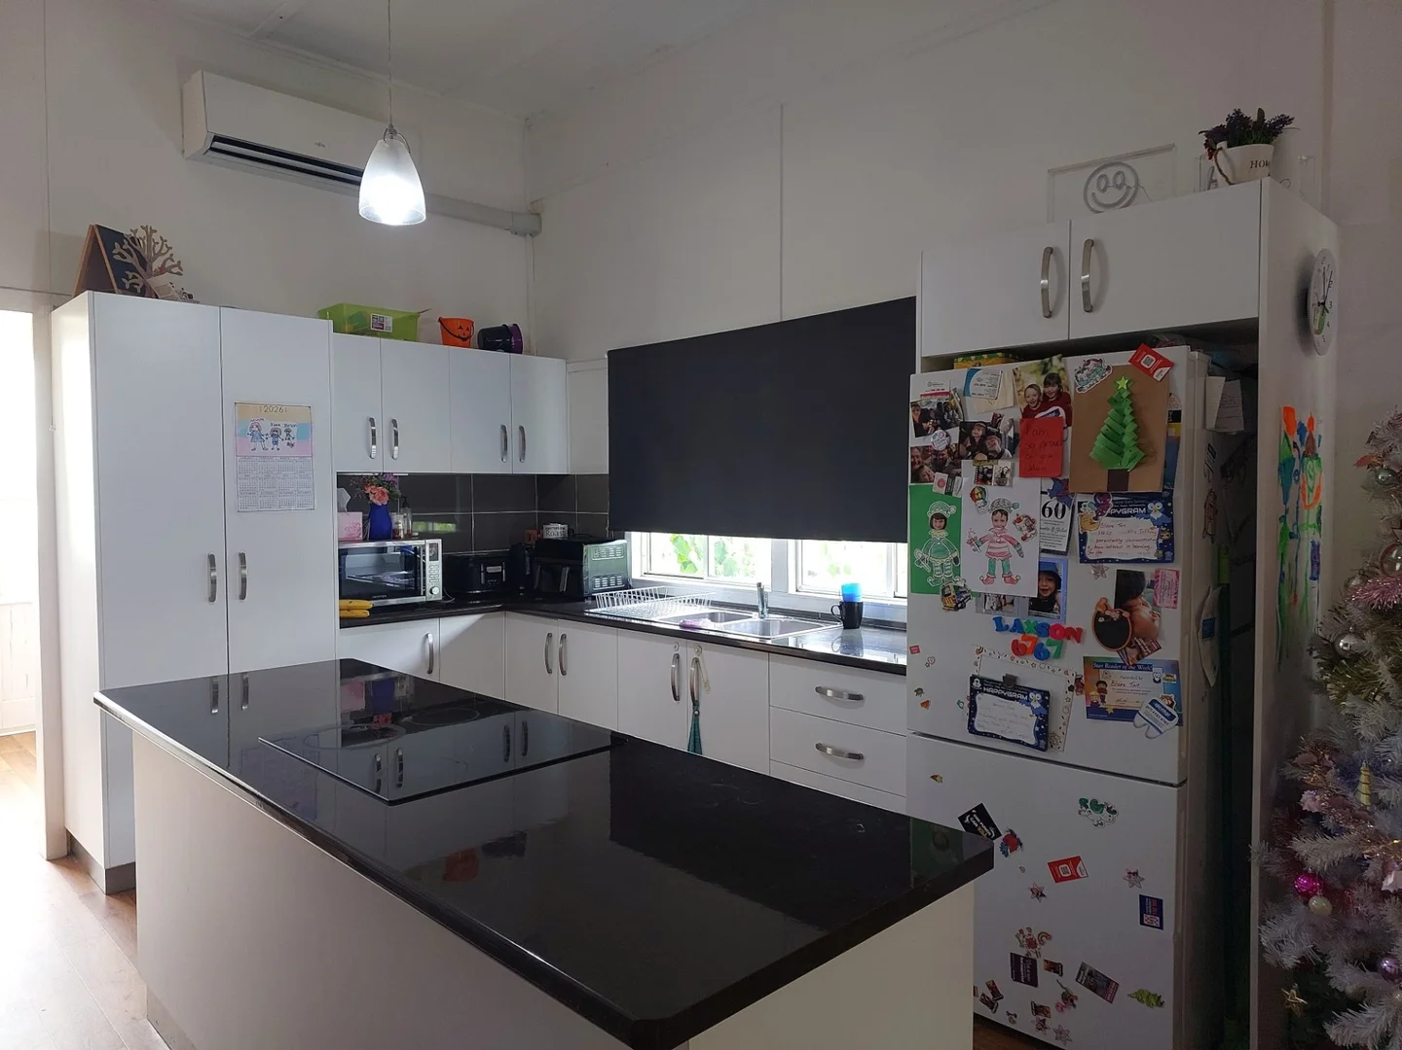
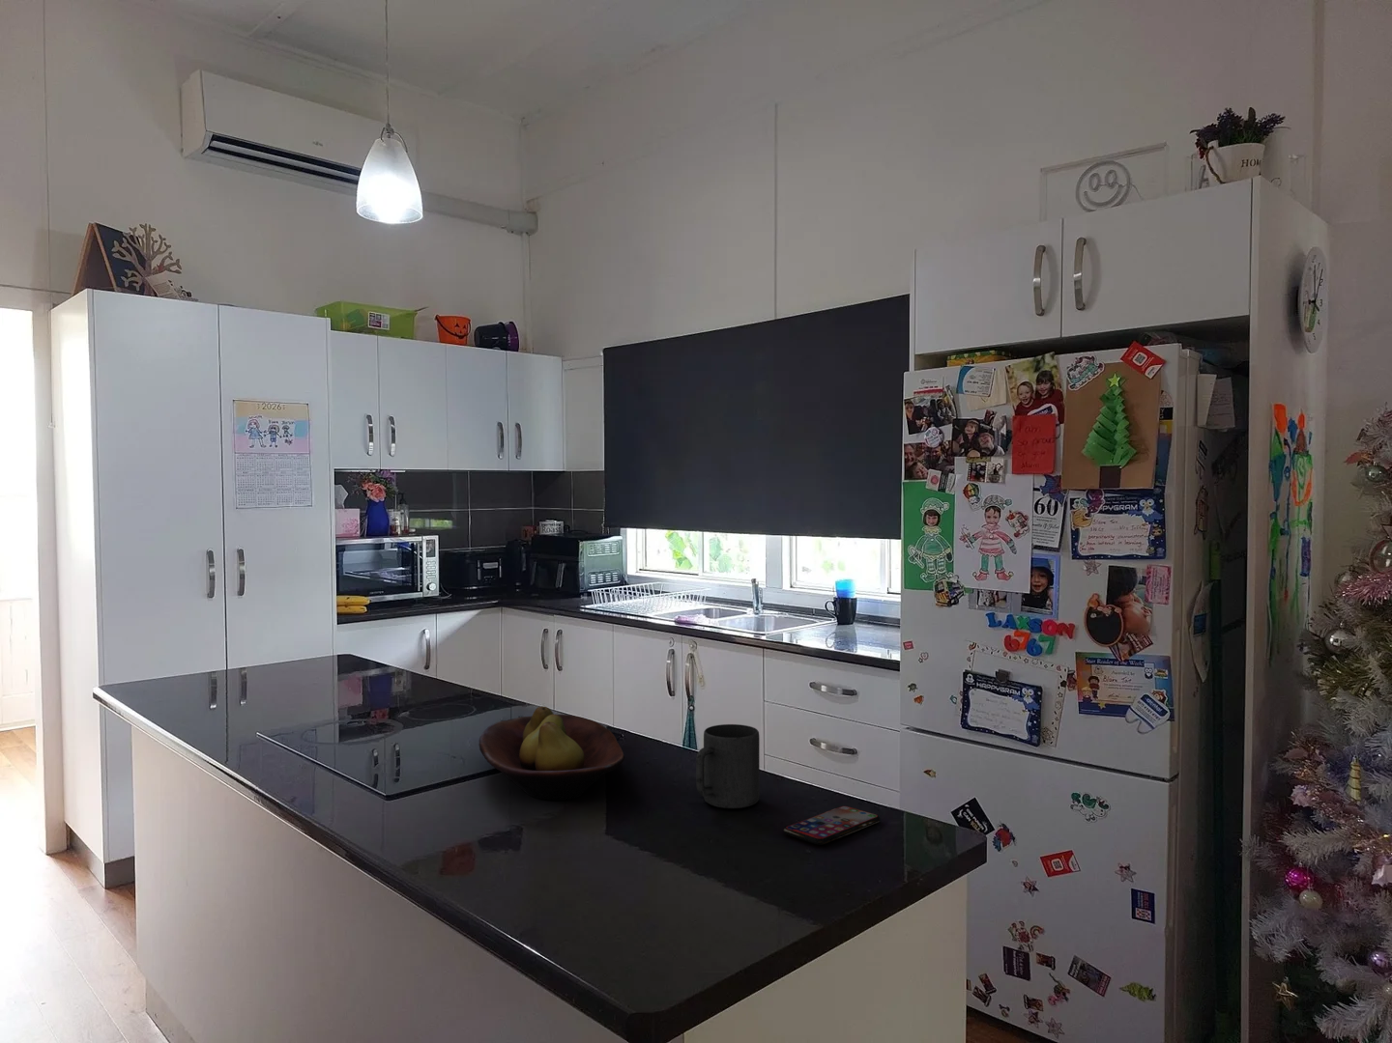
+ smartphone [783,805,880,846]
+ fruit bowl [479,706,626,801]
+ mug [695,723,761,810]
